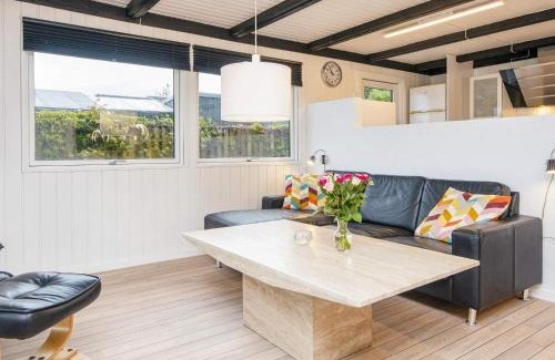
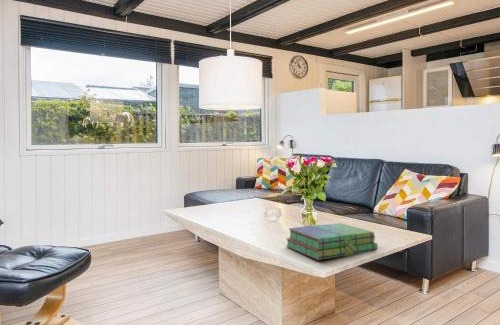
+ stack of books [285,222,378,261]
